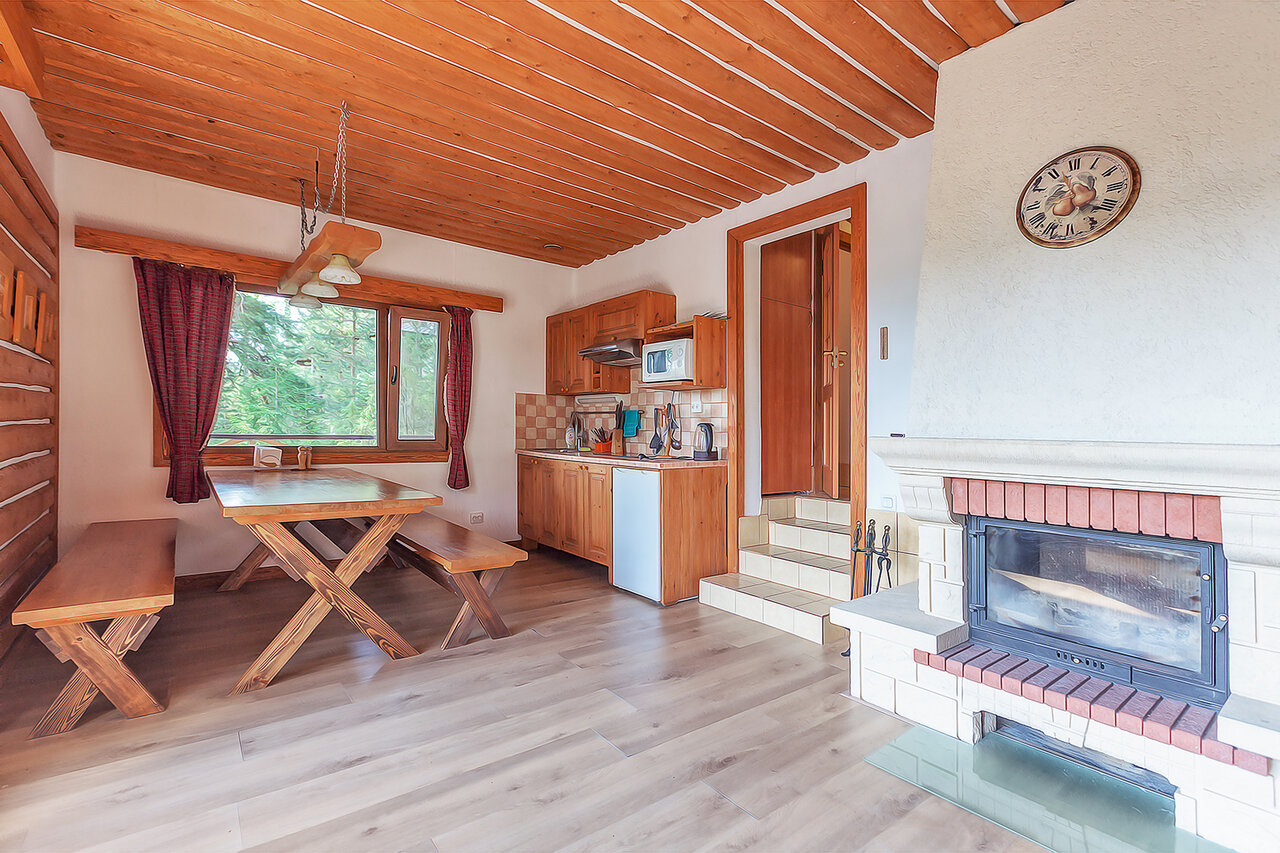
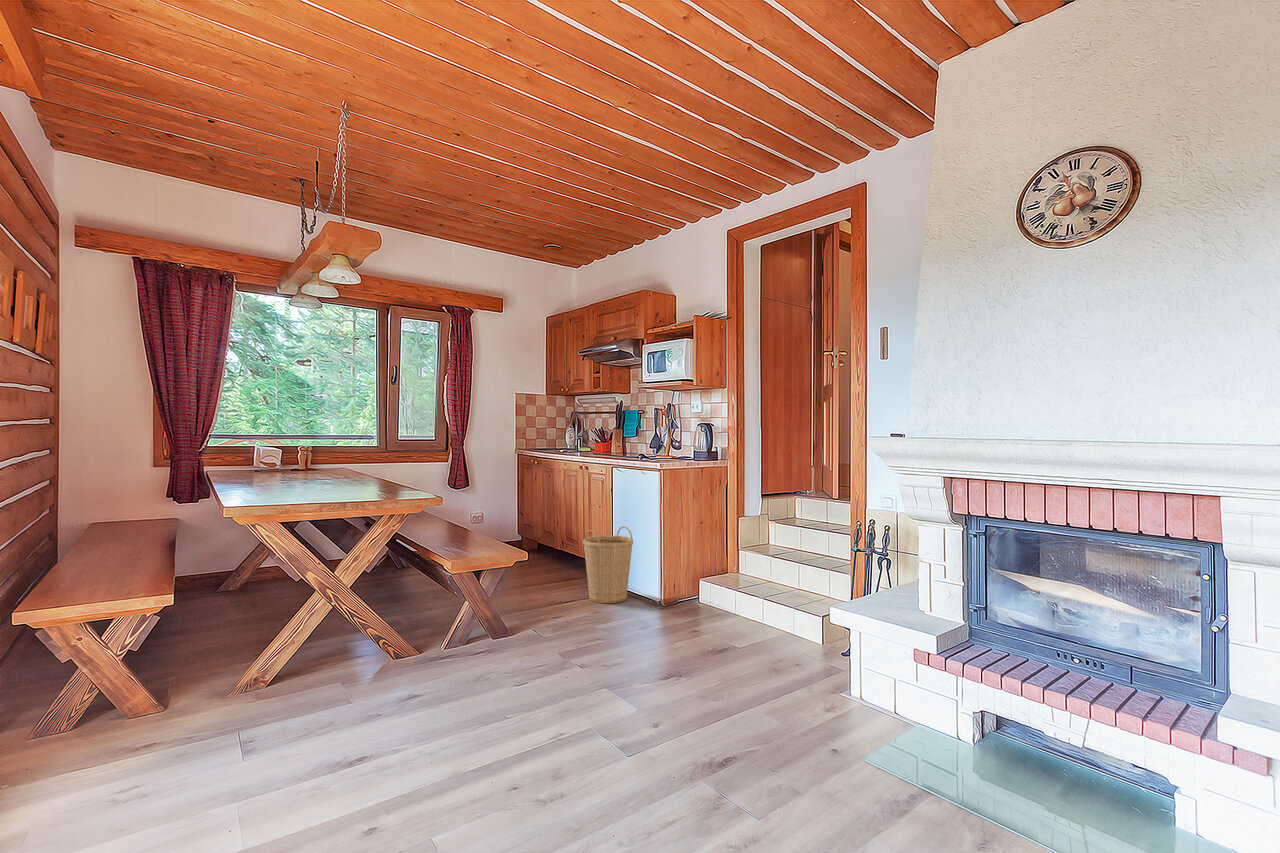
+ basket [582,526,634,604]
